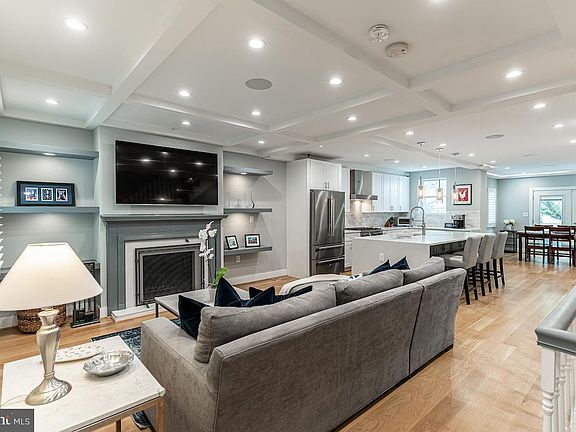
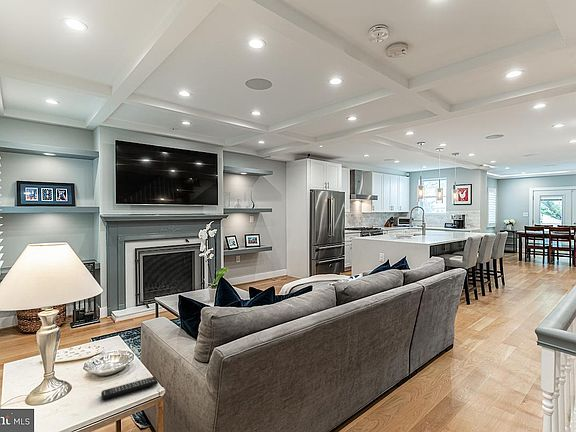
+ remote control [100,376,159,401]
